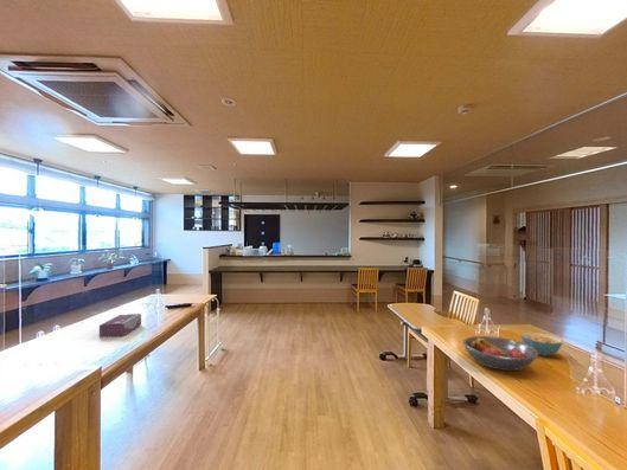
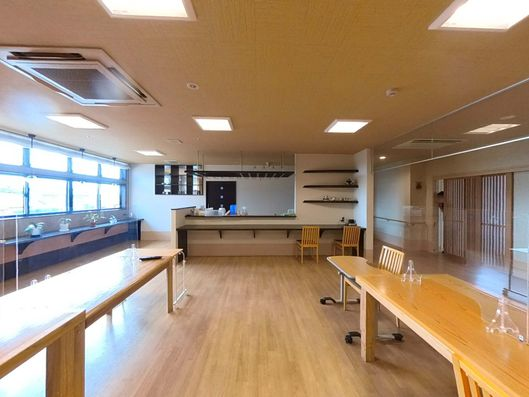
- cereal bowl [520,331,564,358]
- fruit bowl [461,335,539,372]
- tissue box [98,313,142,339]
